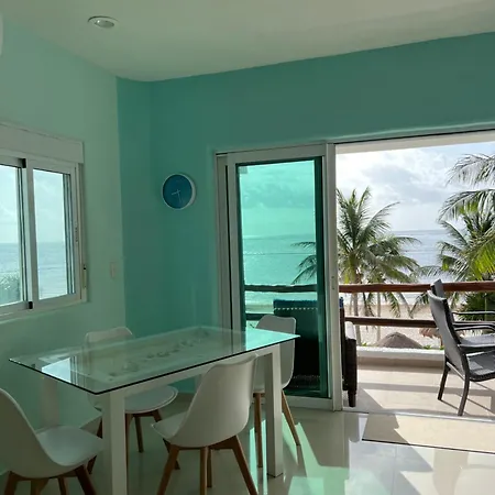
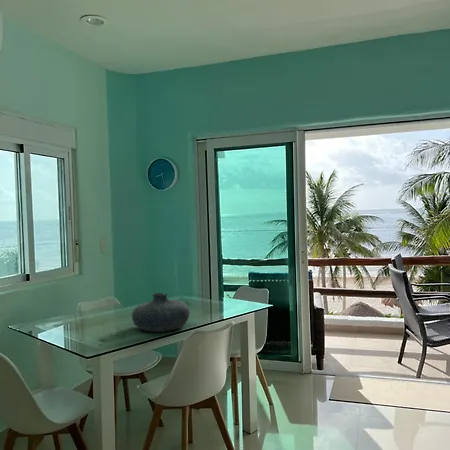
+ vase [131,292,191,333]
